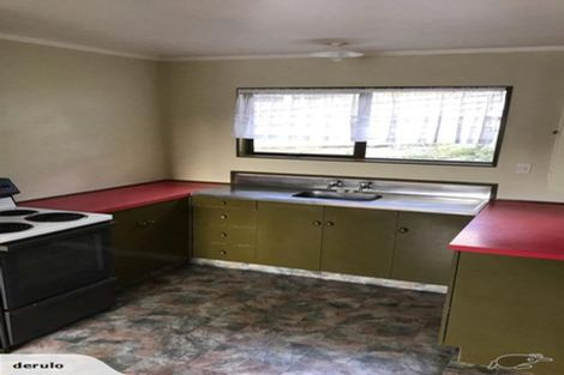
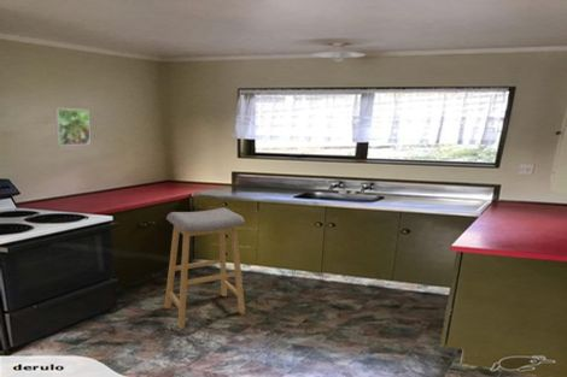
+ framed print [54,107,92,147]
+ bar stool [163,207,246,330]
